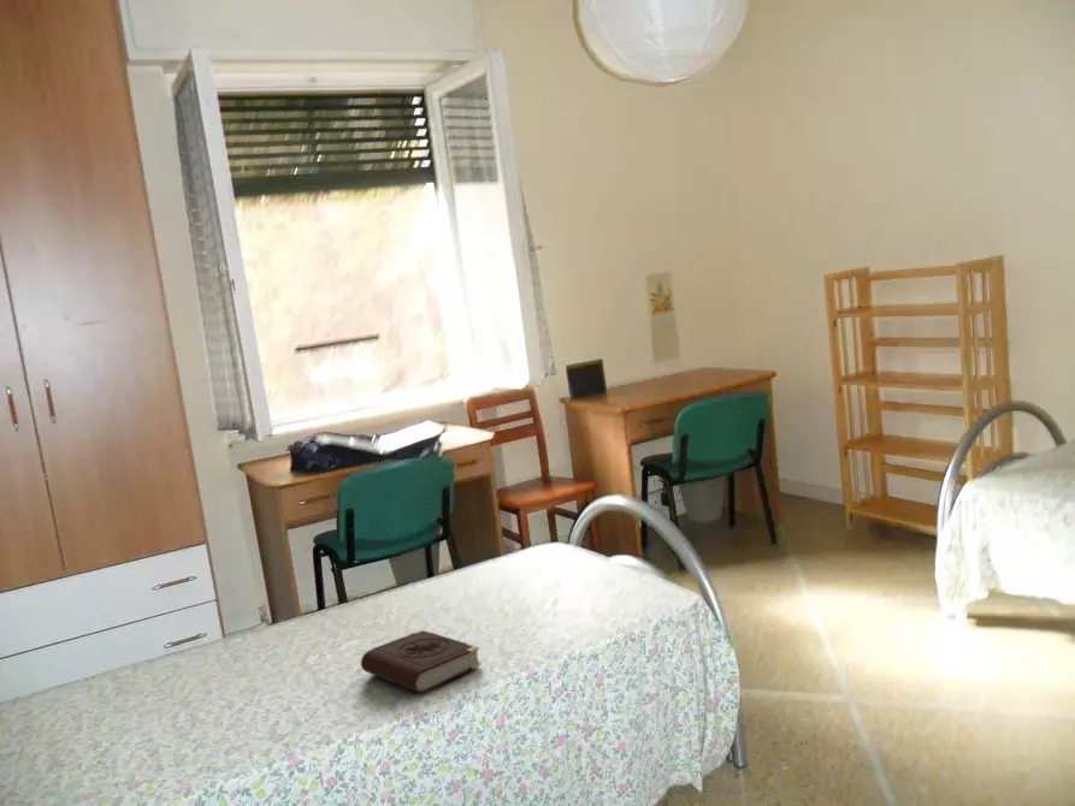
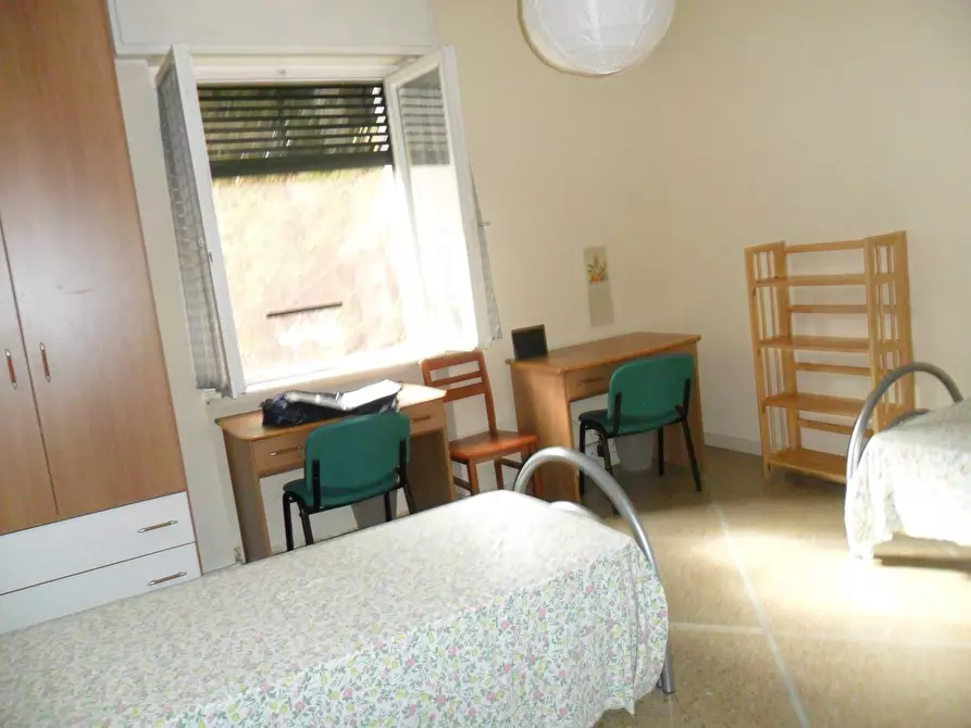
- book [360,629,483,694]
